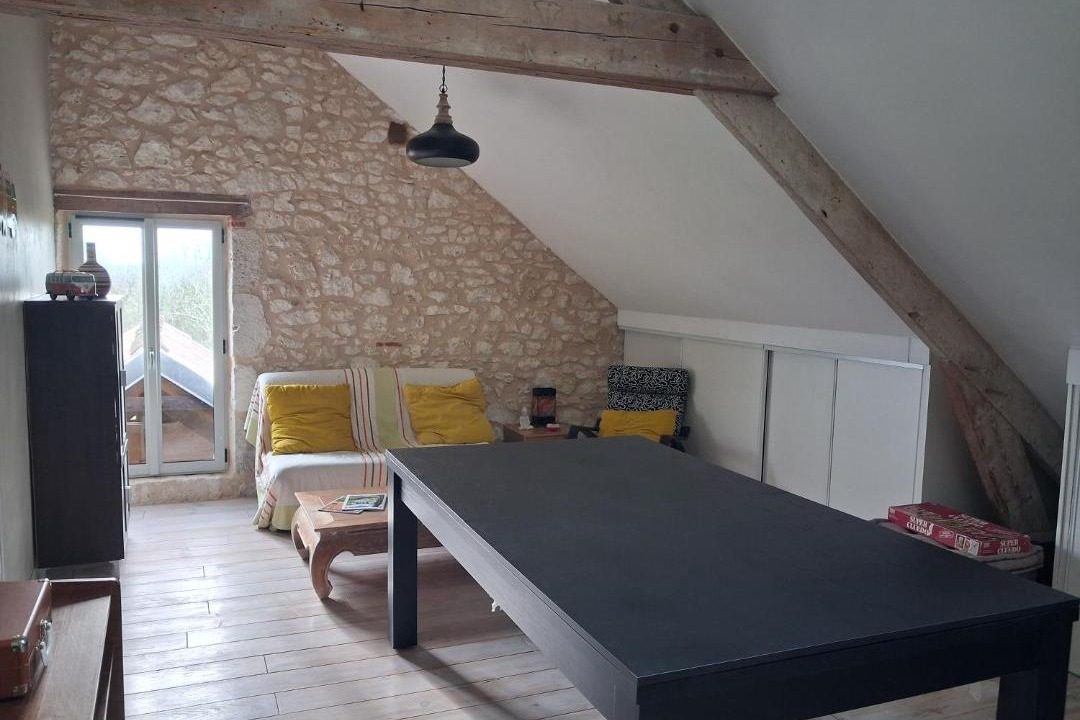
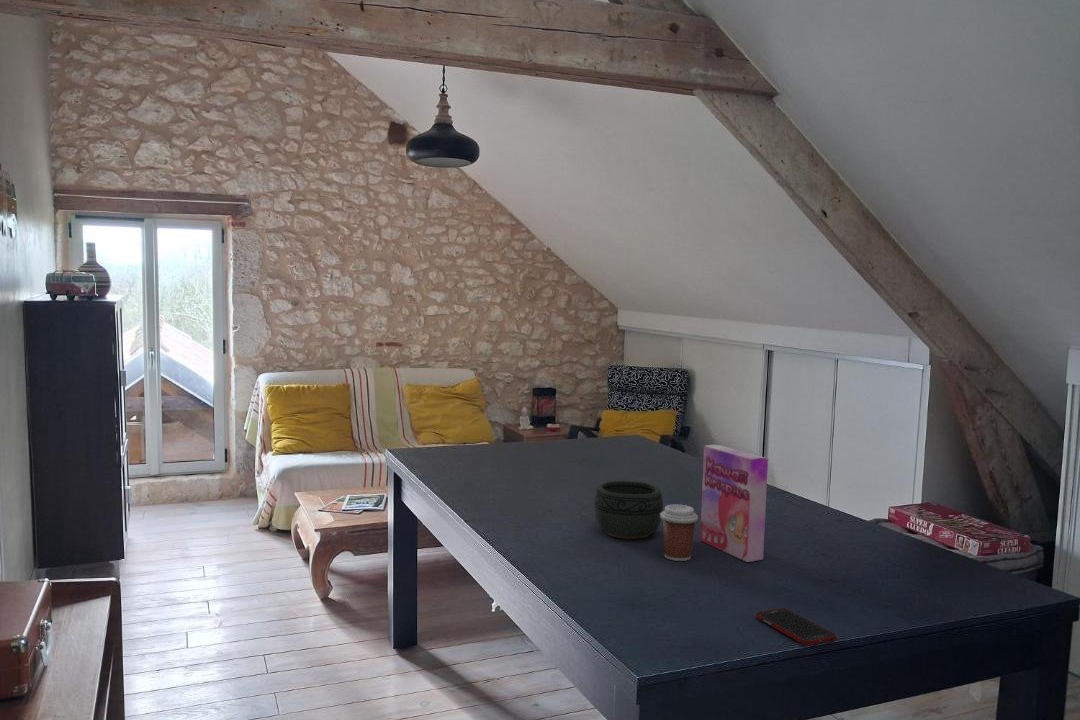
+ cell phone [755,607,837,647]
+ cereal box [699,444,769,563]
+ coffee cup [660,503,699,562]
+ bowl [593,480,664,540]
